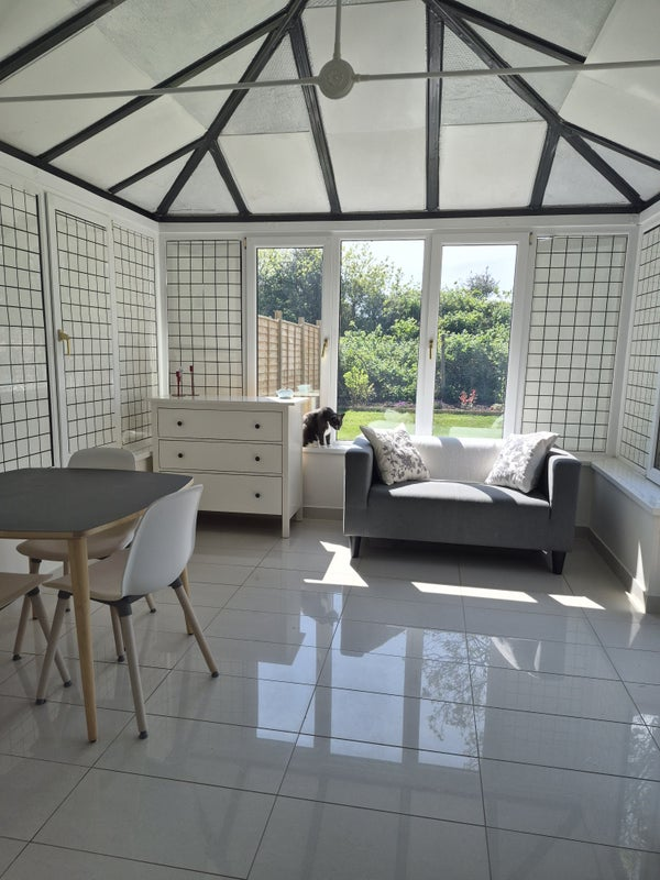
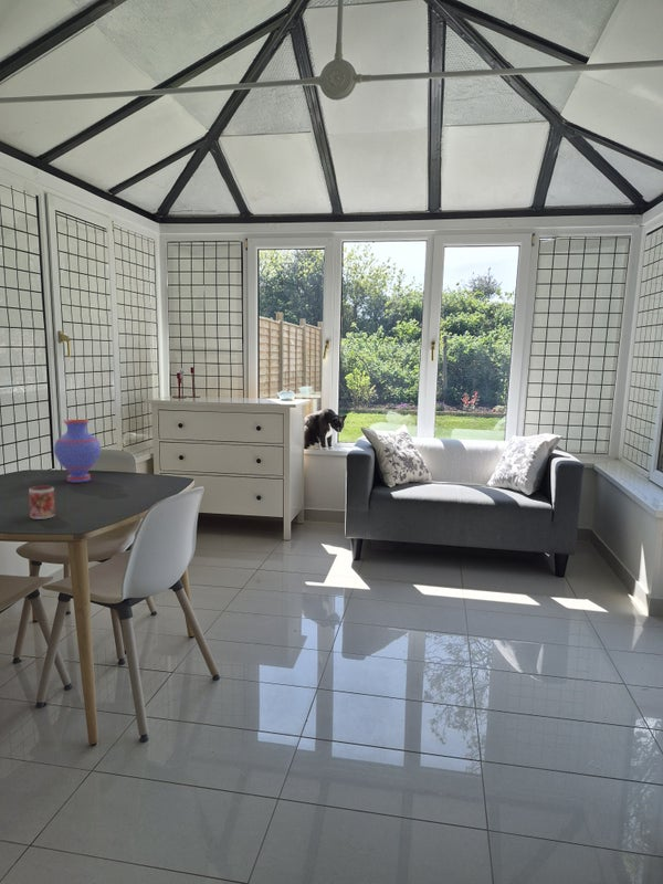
+ mug [28,485,55,520]
+ vase [53,419,102,484]
